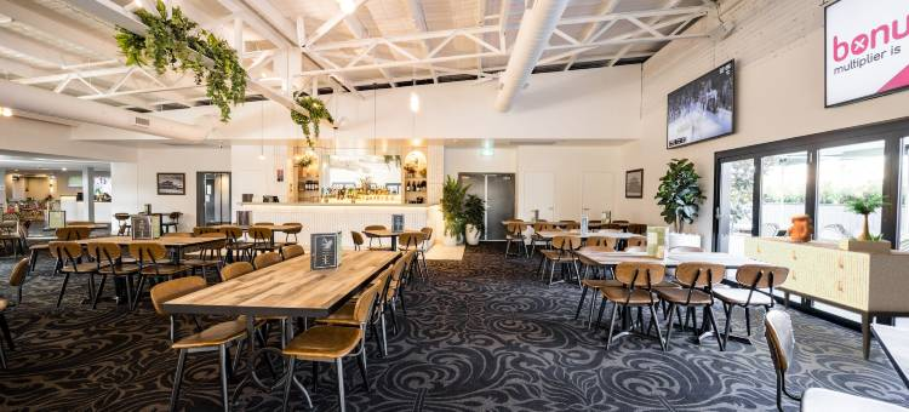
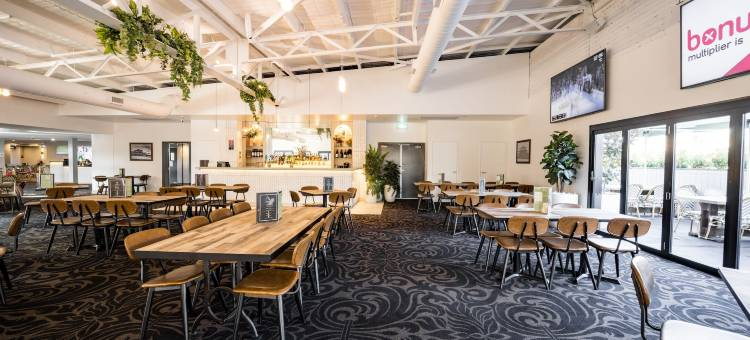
- potted plant [839,195,893,253]
- vessel [785,213,816,242]
- sideboard [737,235,909,361]
